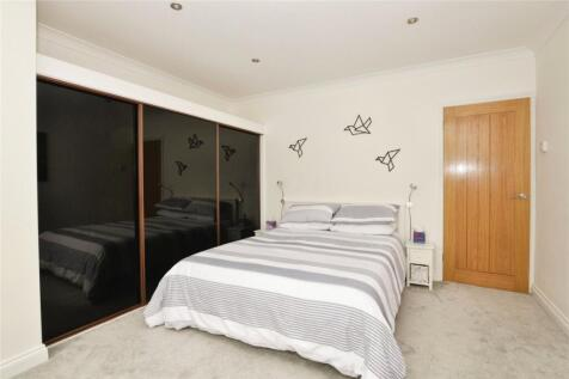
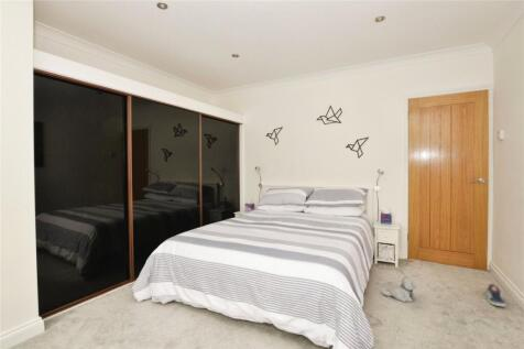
+ plush toy [381,276,417,303]
+ sneaker [485,283,506,307]
